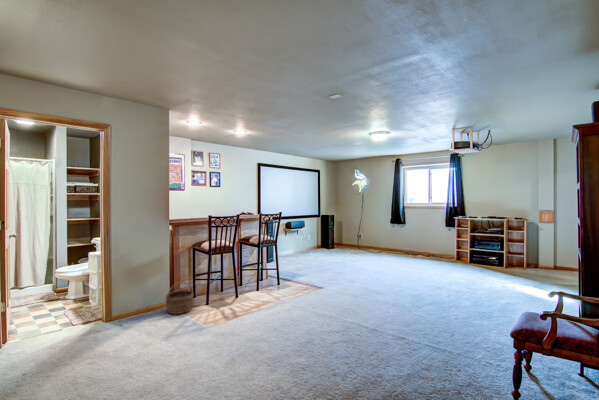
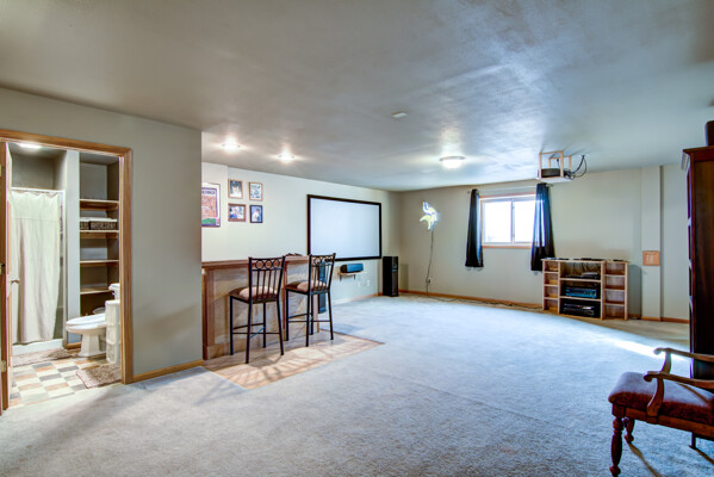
- wicker basket [164,281,195,315]
